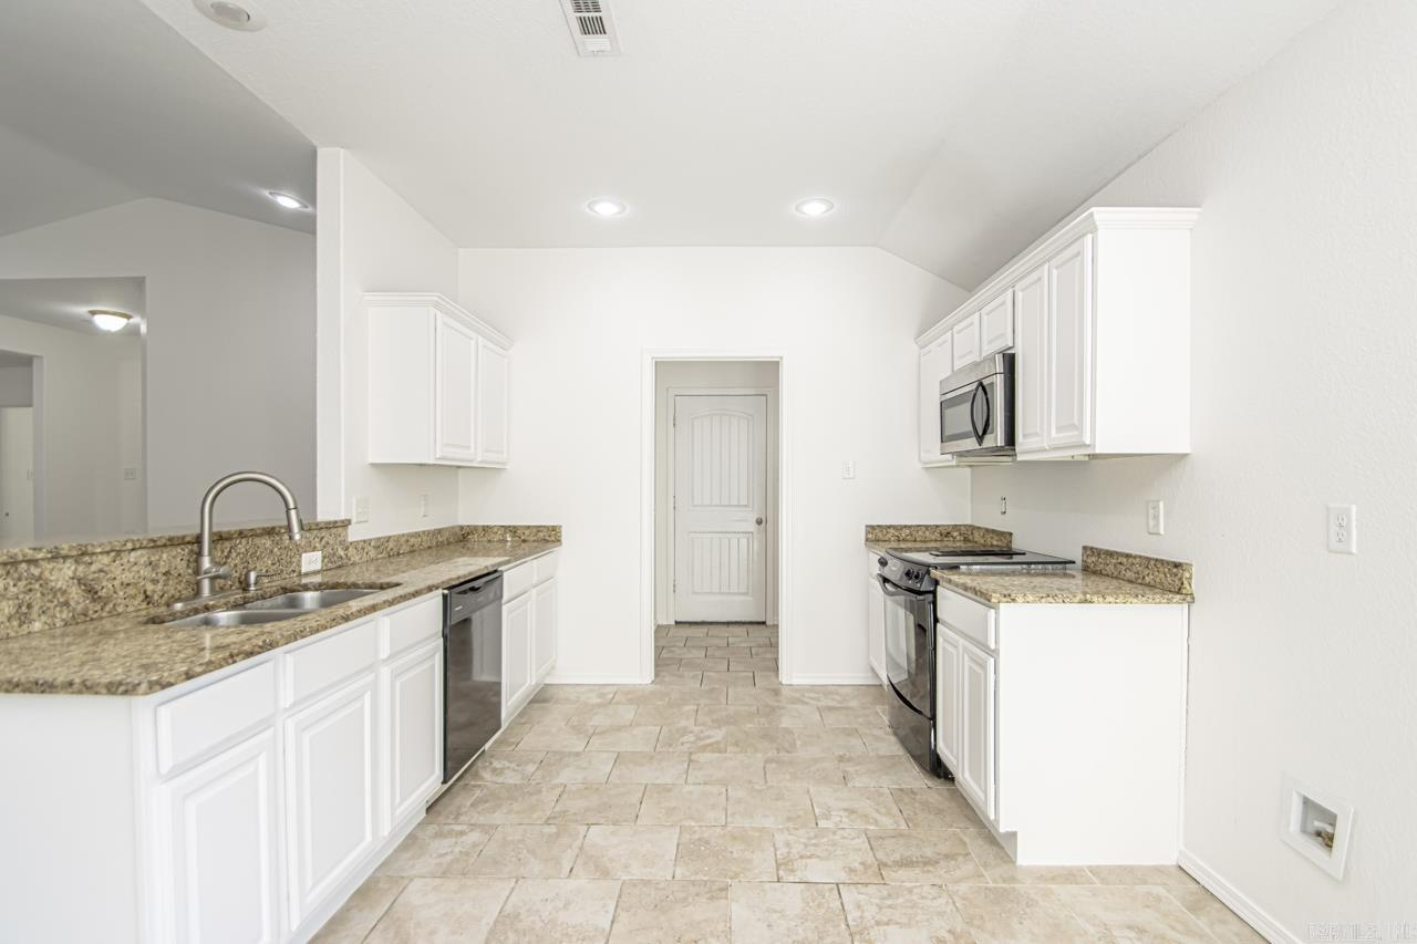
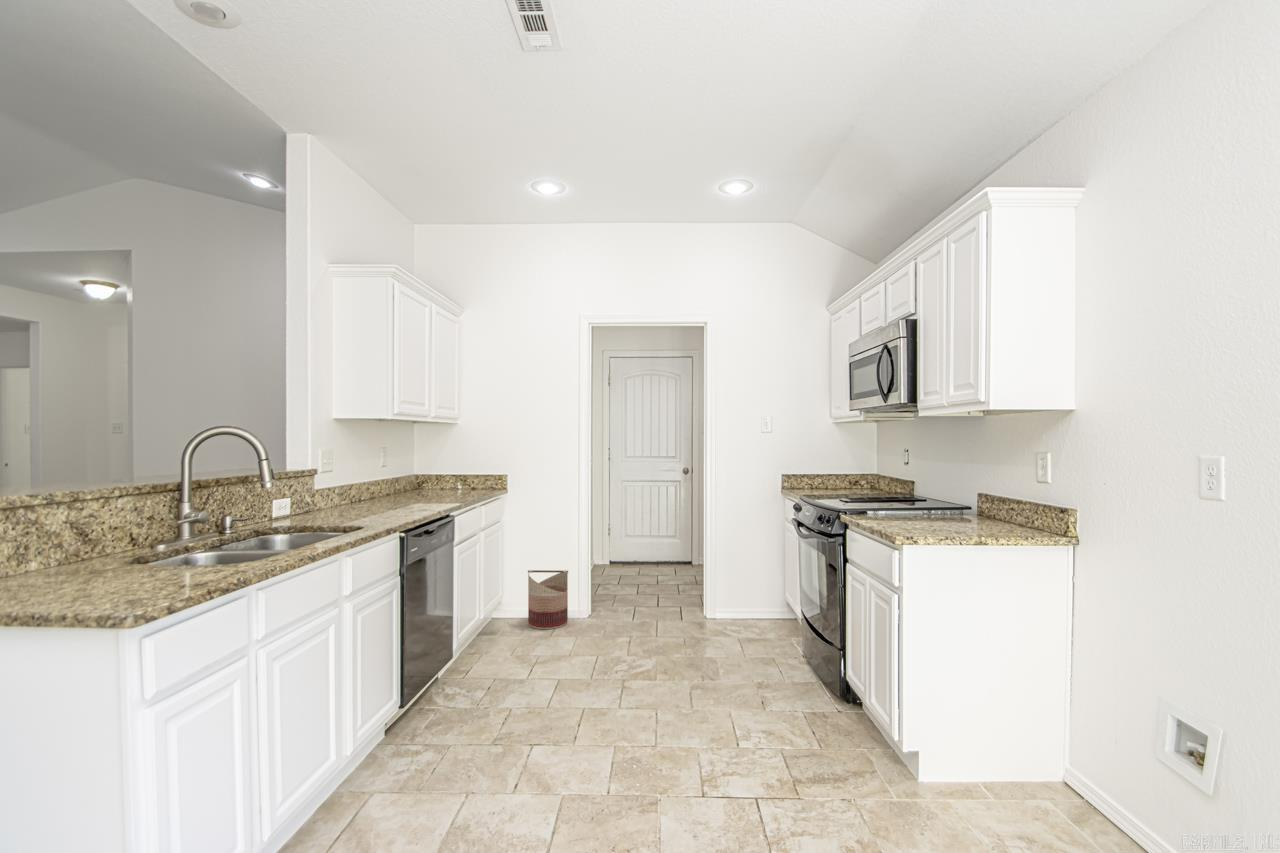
+ basket [527,569,569,630]
